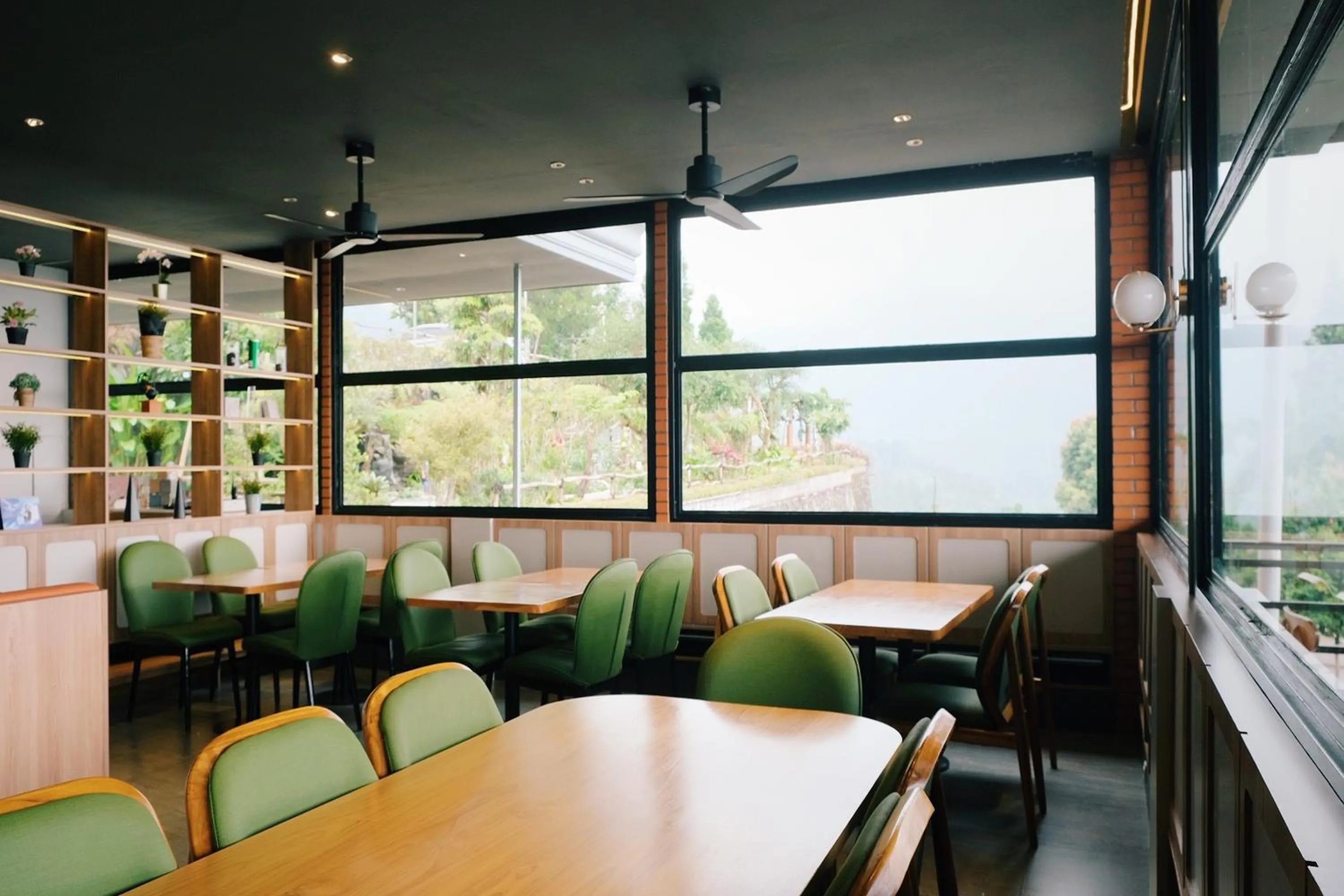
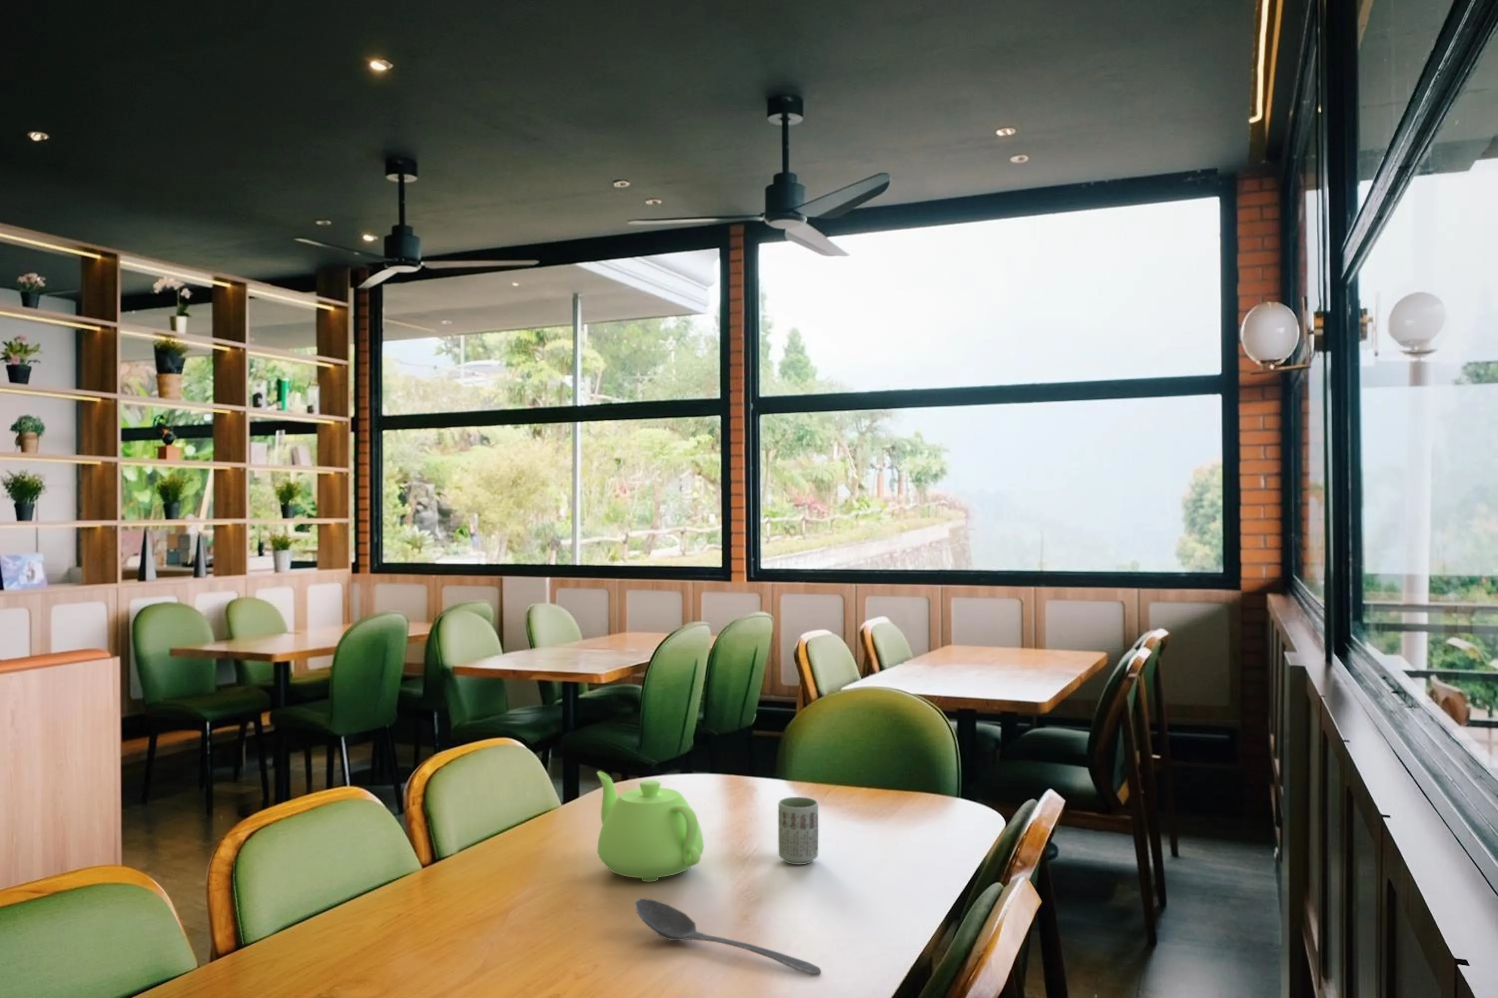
+ teapot [596,771,704,882]
+ cup [778,796,819,864]
+ stirrer [634,898,821,977]
